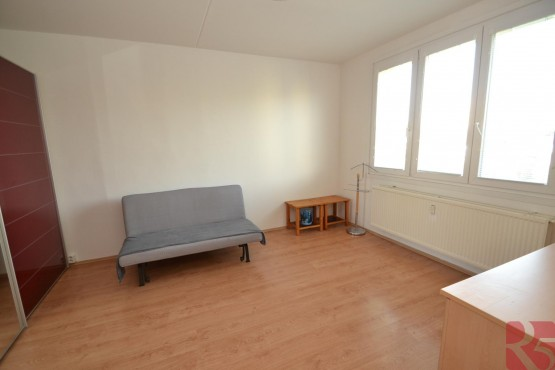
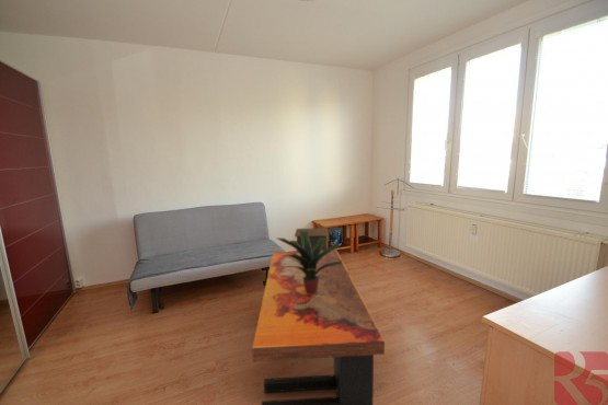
+ nightstand [294,227,330,252]
+ potted plant [274,231,343,294]
+ coffee table [251,250,386,405]
